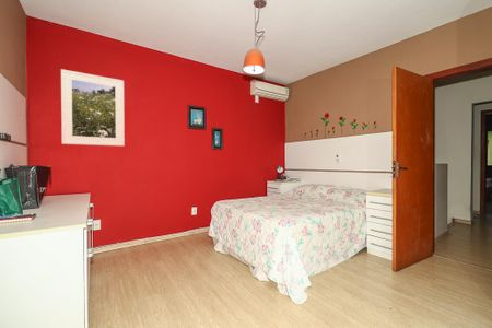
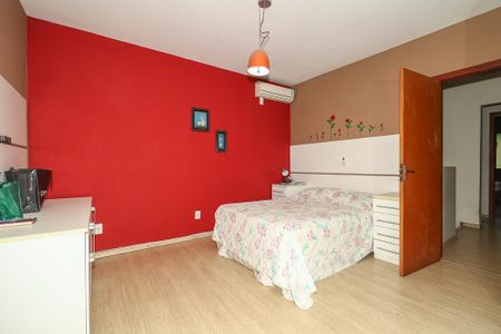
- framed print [60,68,126,147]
